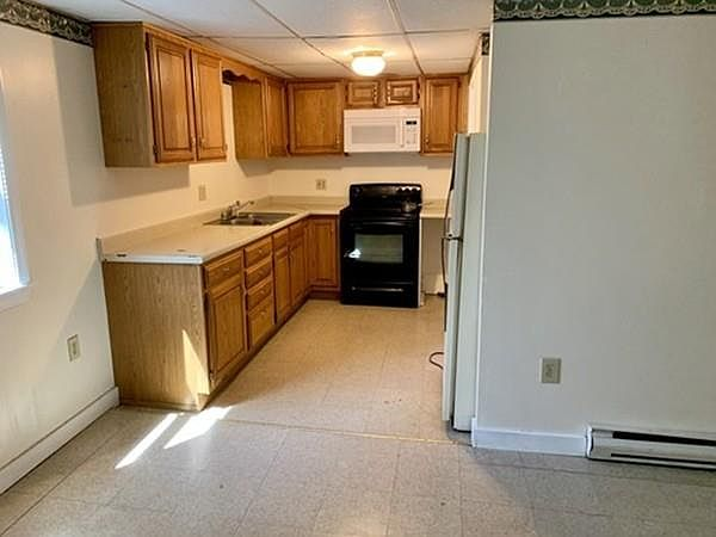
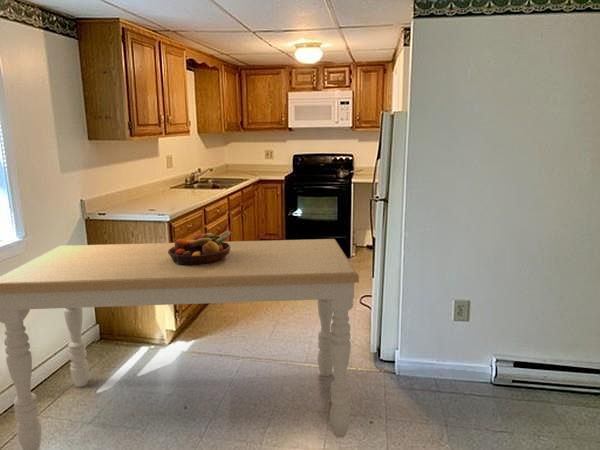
+ fruit bowl [168,230,232,266]
+ dining table [0,238,360,450]
